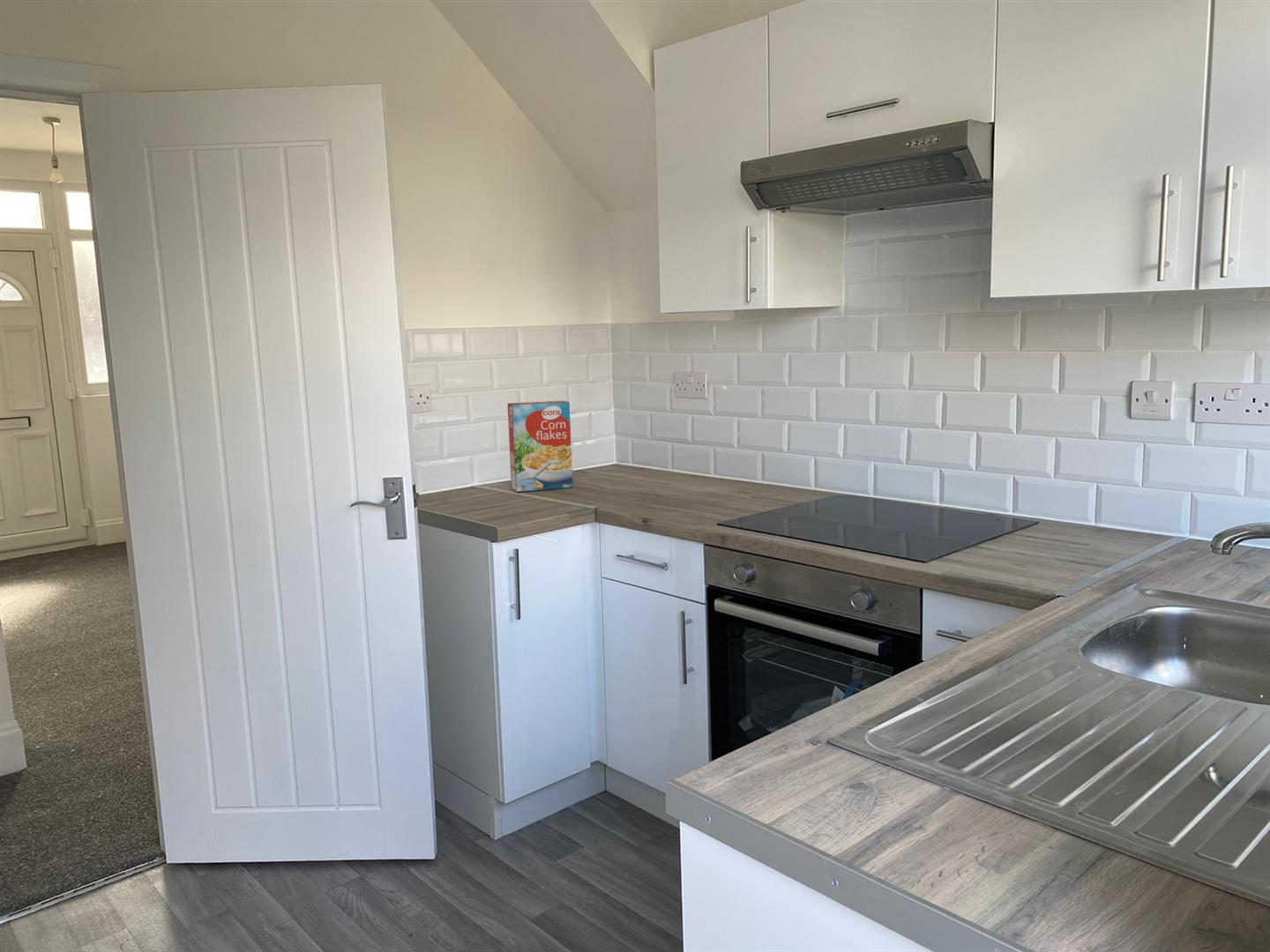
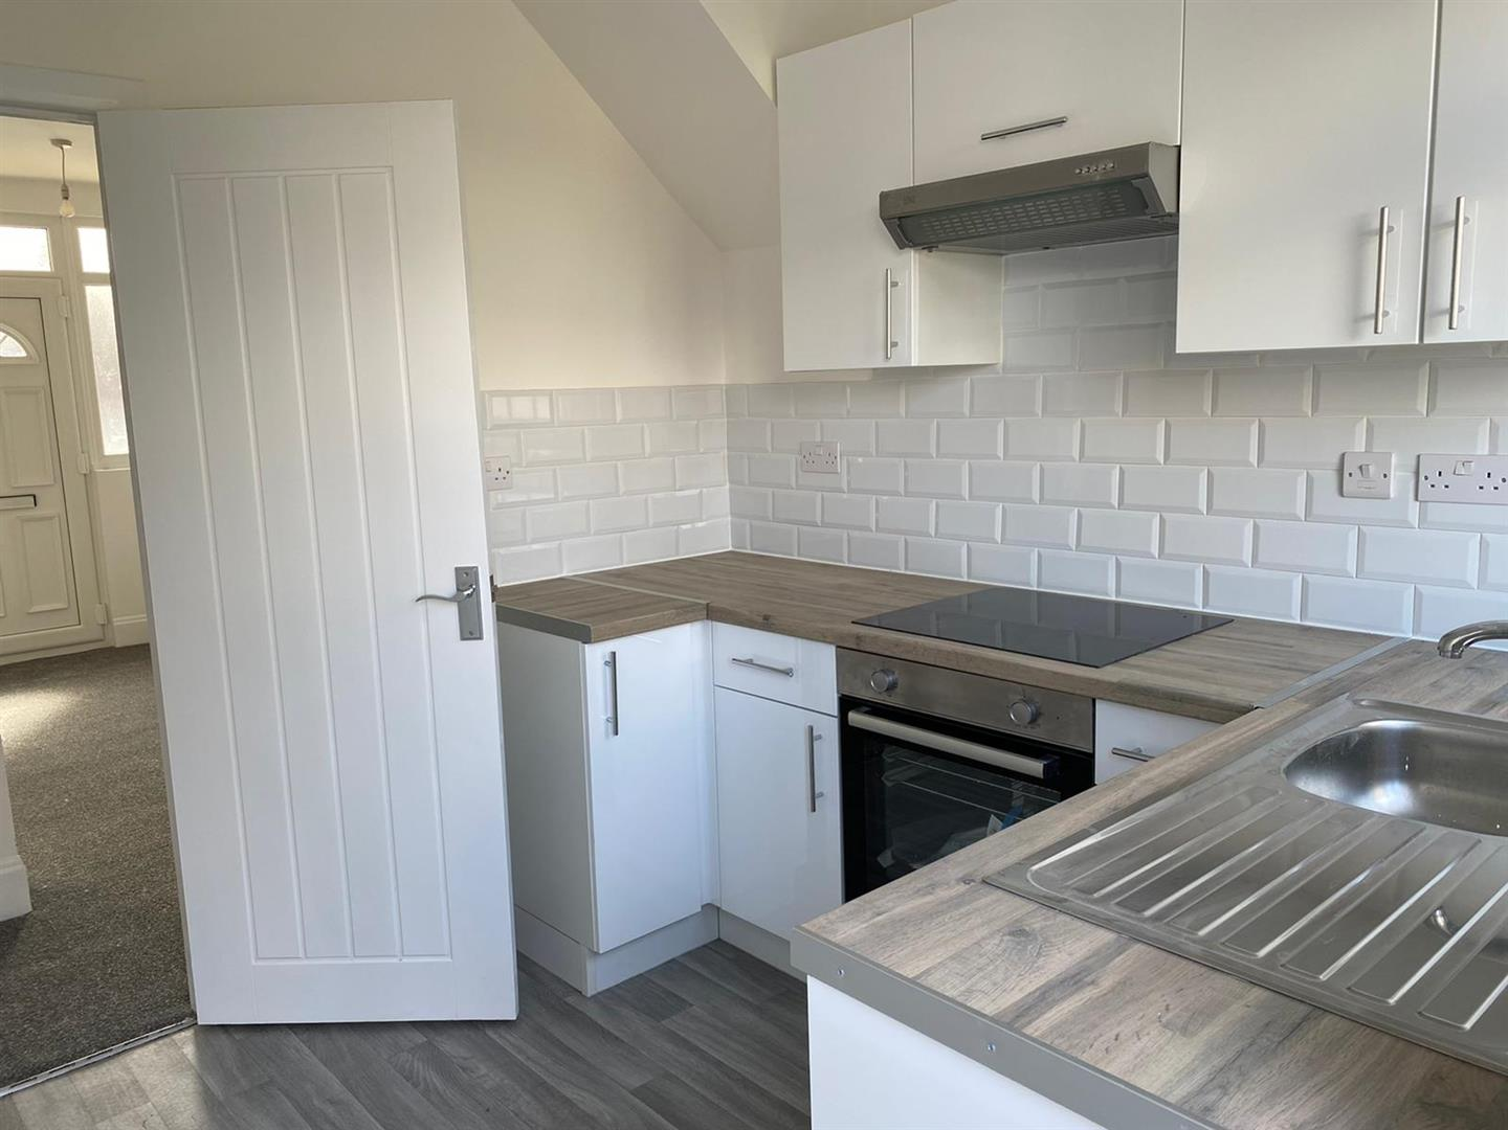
- cereal box [506,400,573,493]
